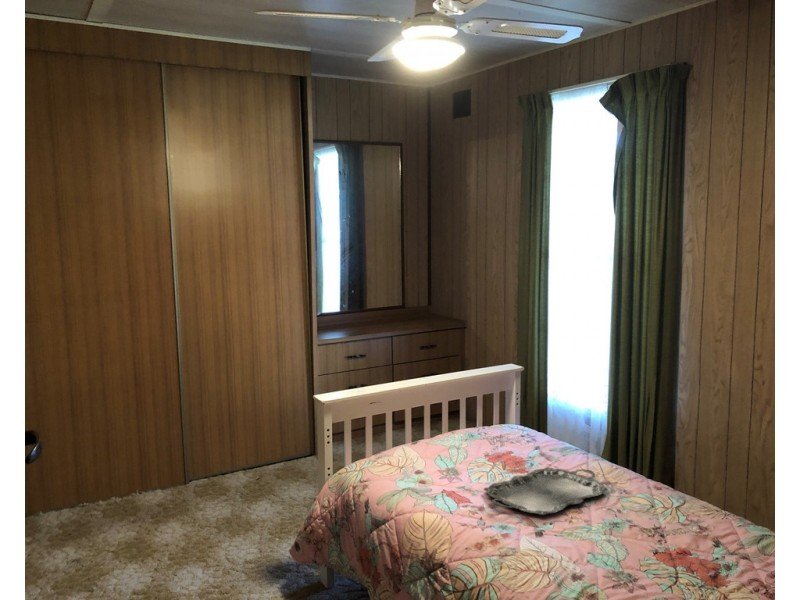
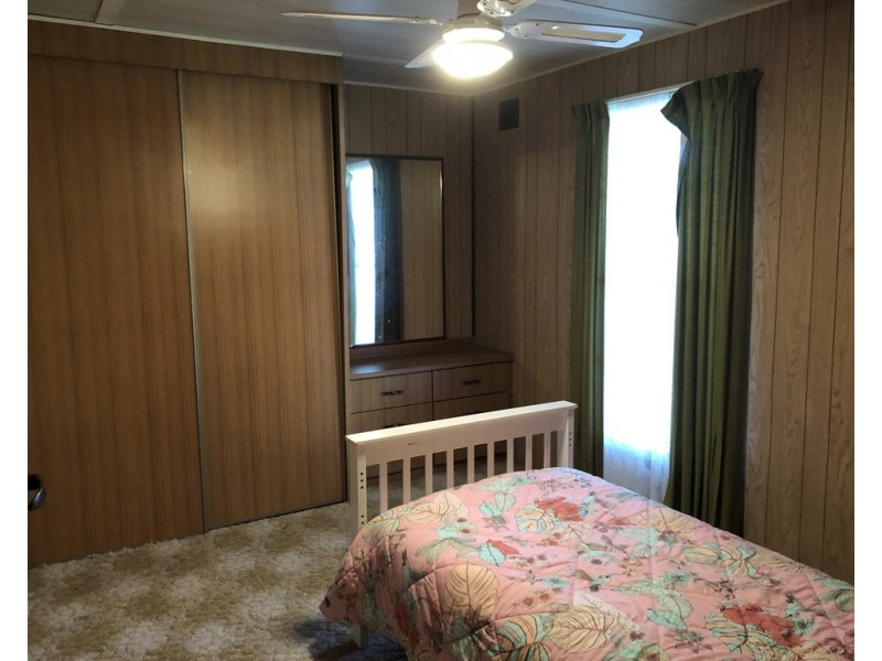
- serving tray [483,466,609,516]
